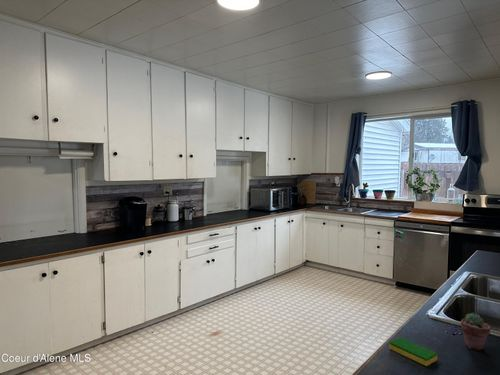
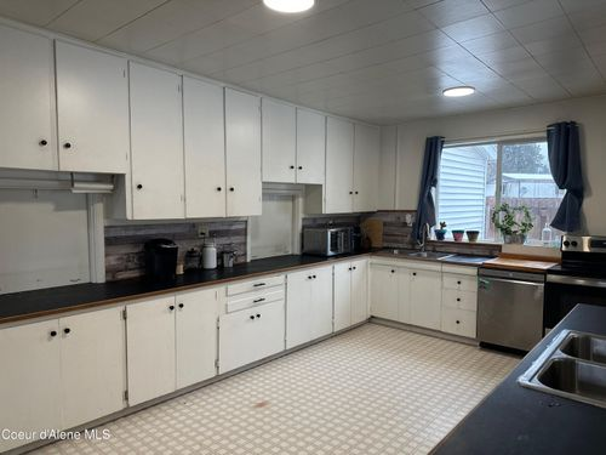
- potted succulent [460,312,492,351]
- dish sponge [388,336,438,367]
